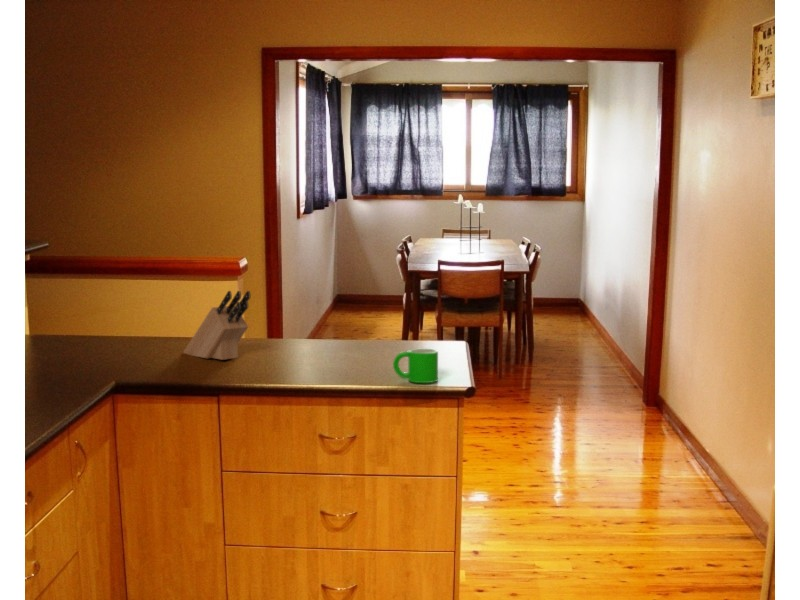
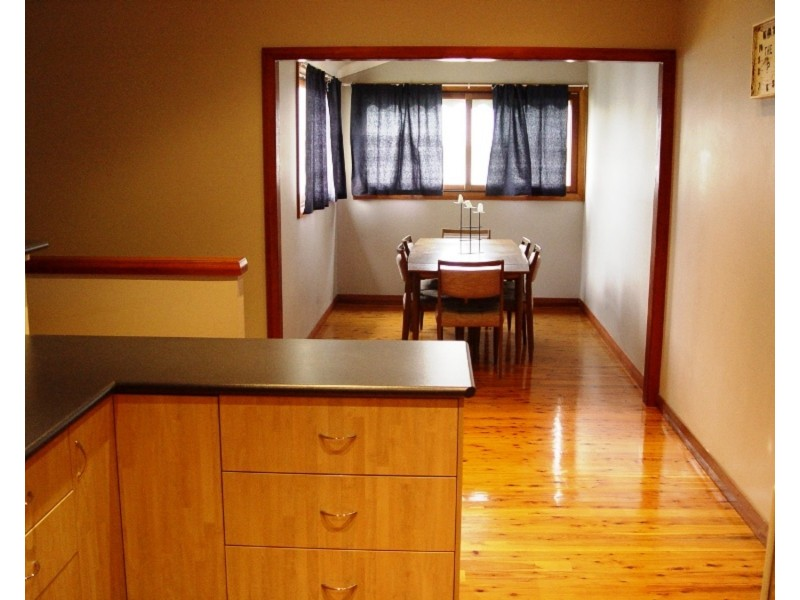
- knife block [183,290,251,361]
- mug [392,348,439,384]
